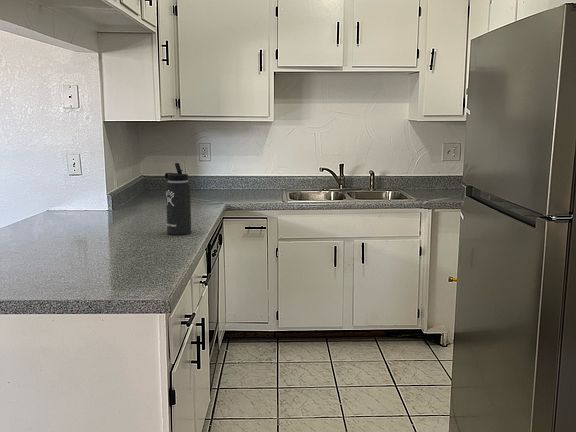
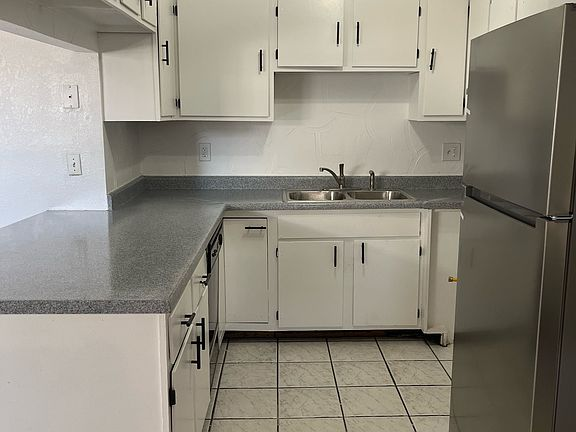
- thermos bottle [164,162,192,236]
